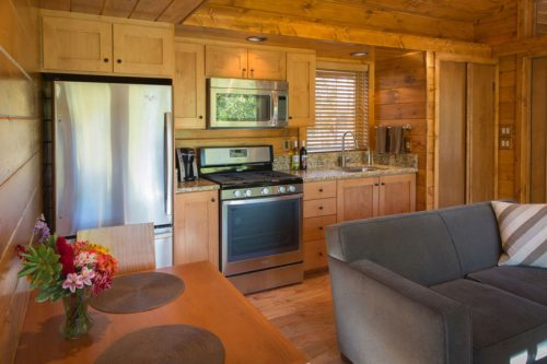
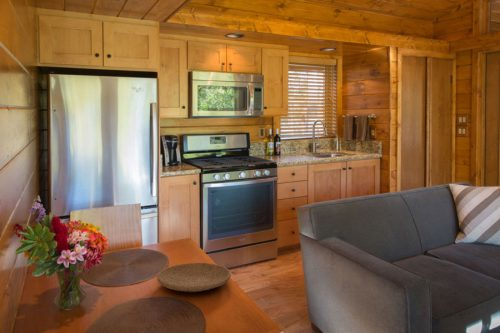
+ plate [156,262,232,293]
